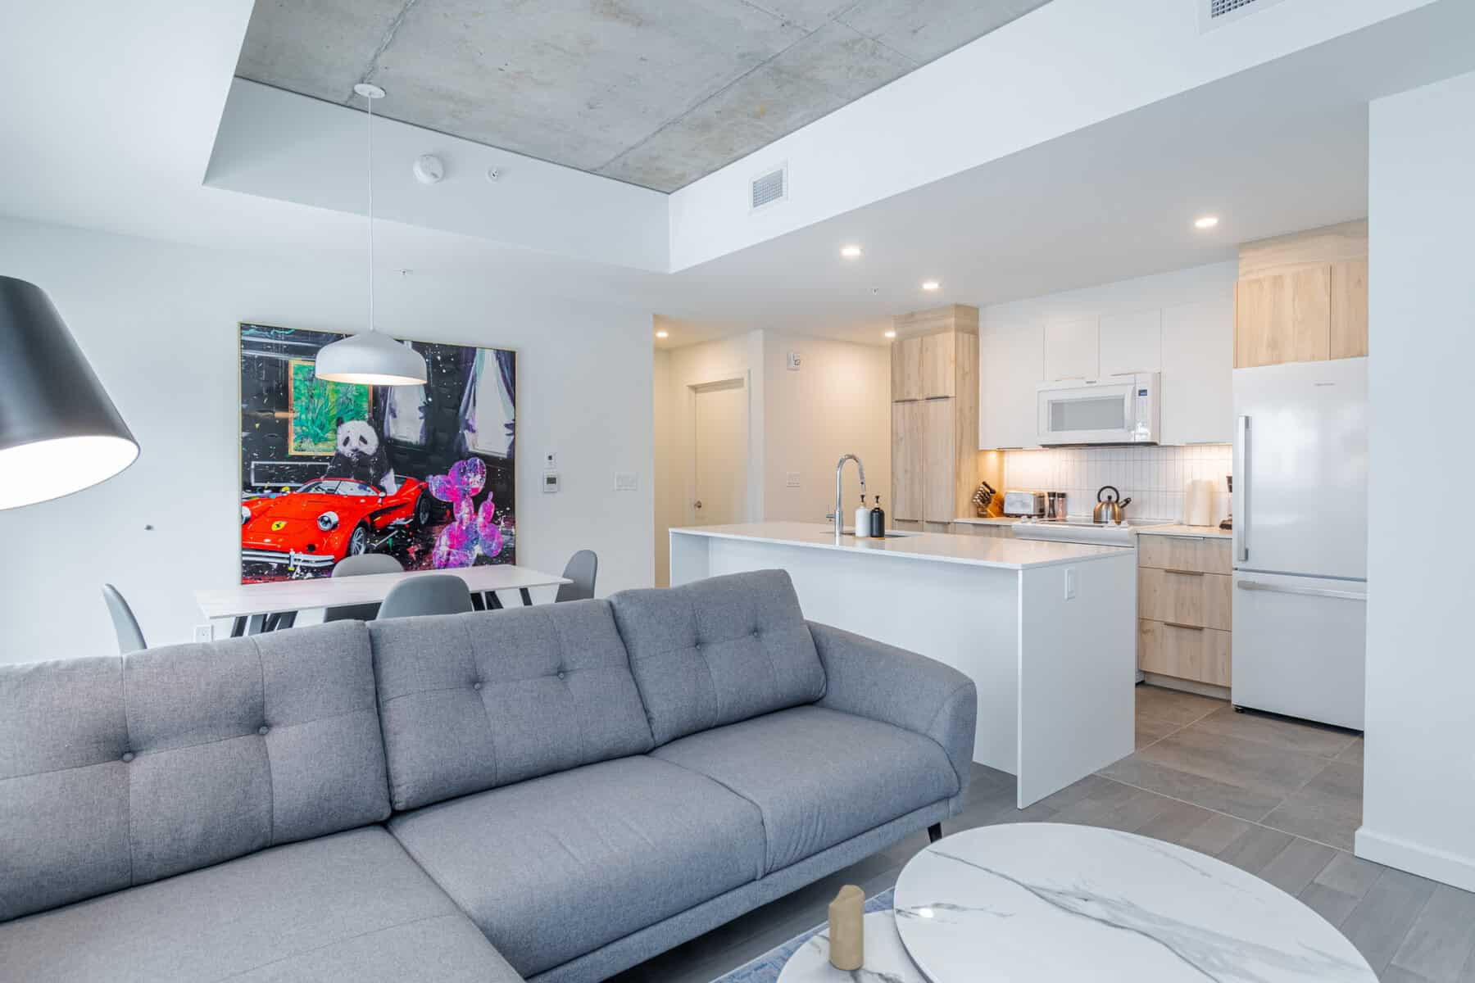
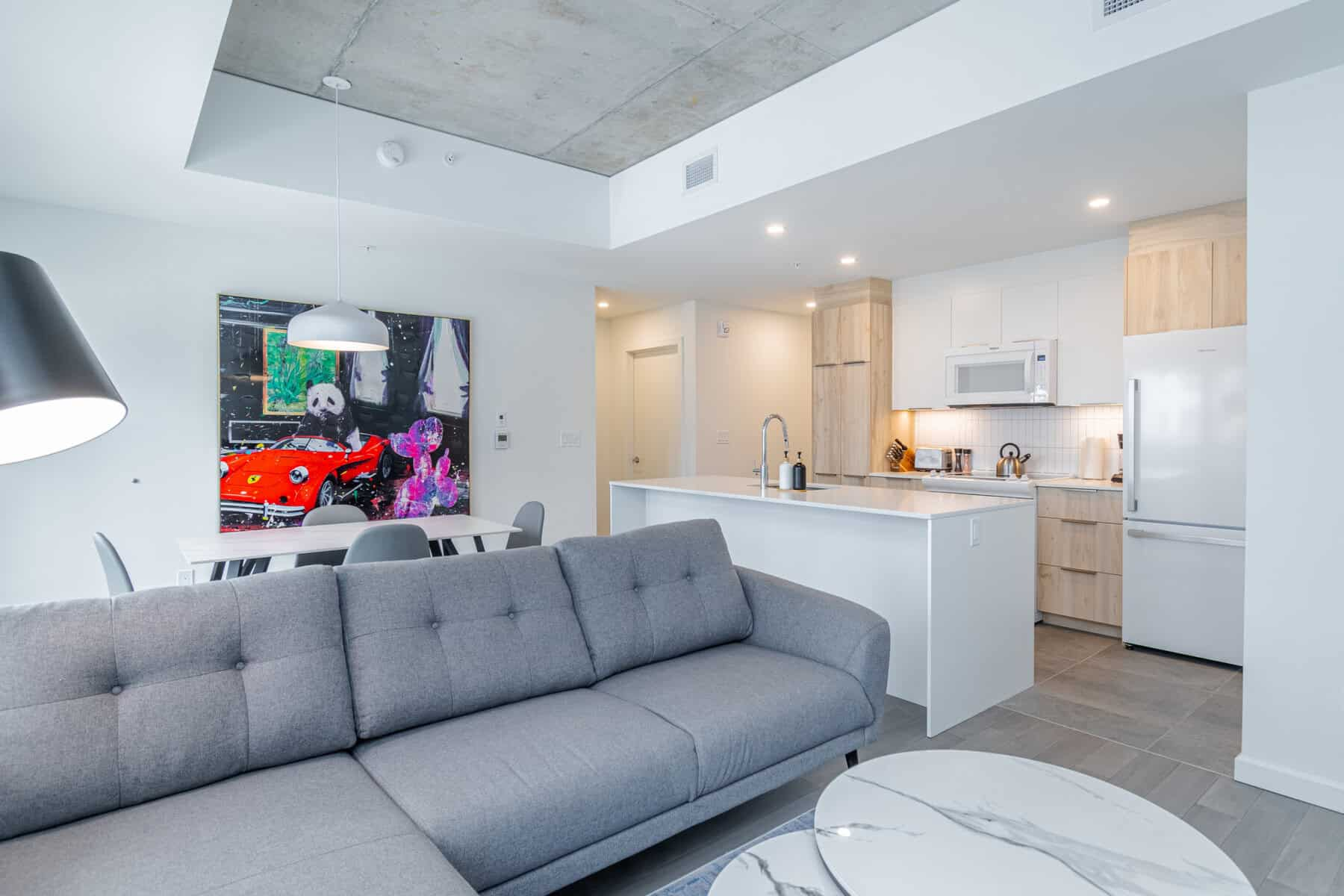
- candle [826,884,866,972]
